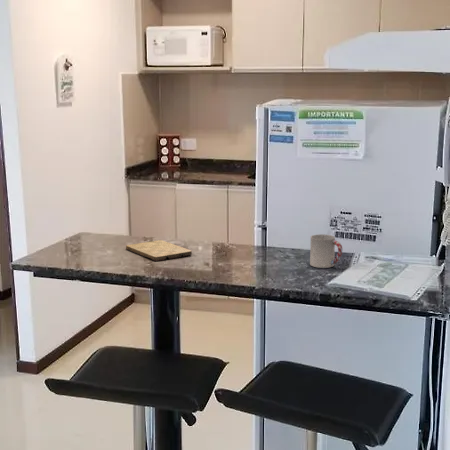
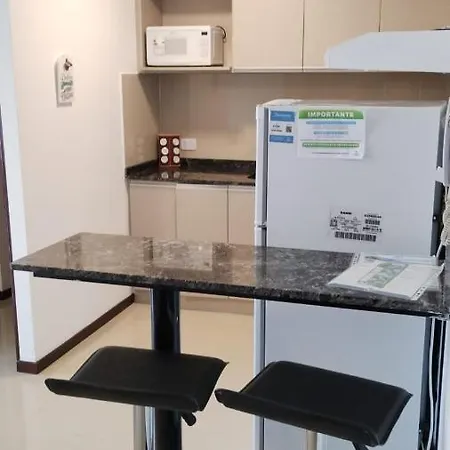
- cup [309,233,344,269]
- cutting board [125,239,193,262]
